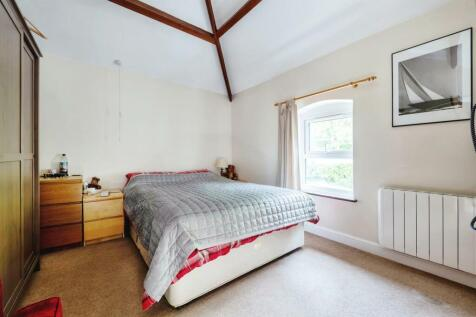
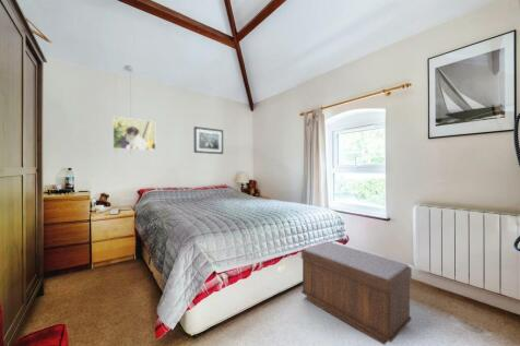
+ bench [300,240,413,346]
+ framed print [111,116,156,152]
+ wall art [193,126,224,155]
